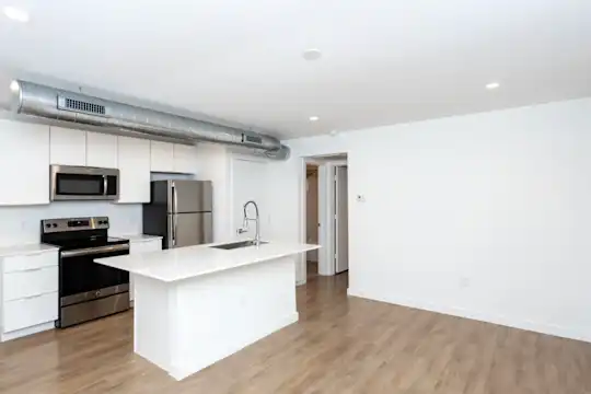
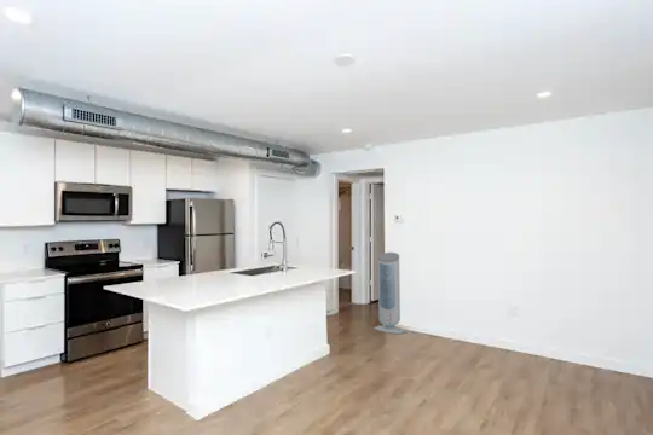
+ air purifier [374,251,406,335]
